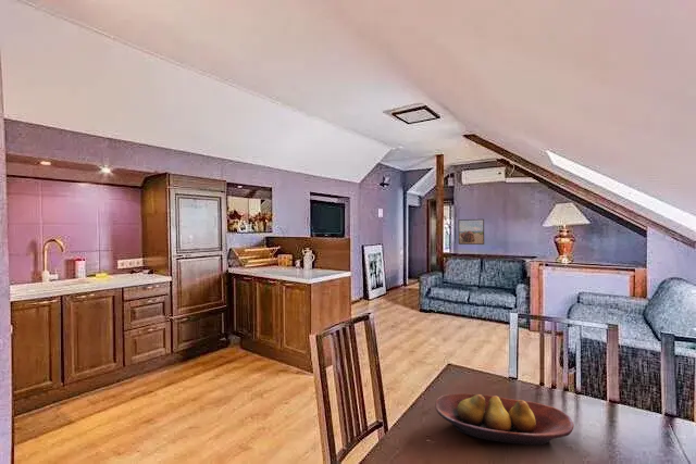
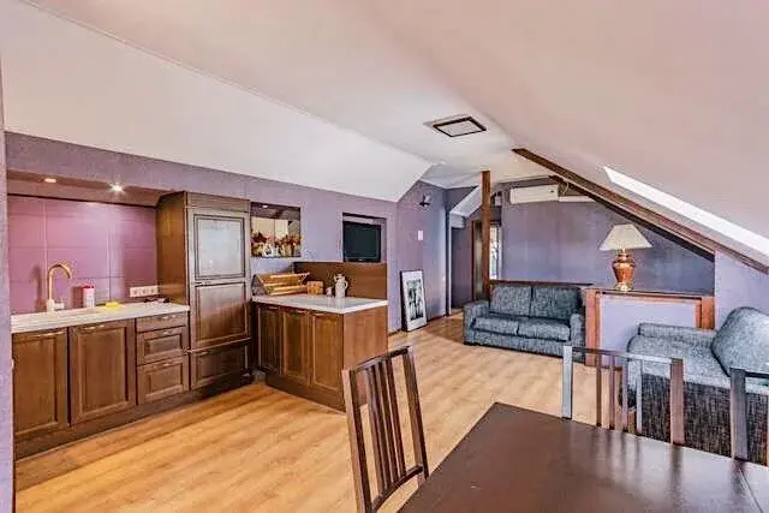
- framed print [457,218,485,246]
- fruit bowl [434,392,575,447]
